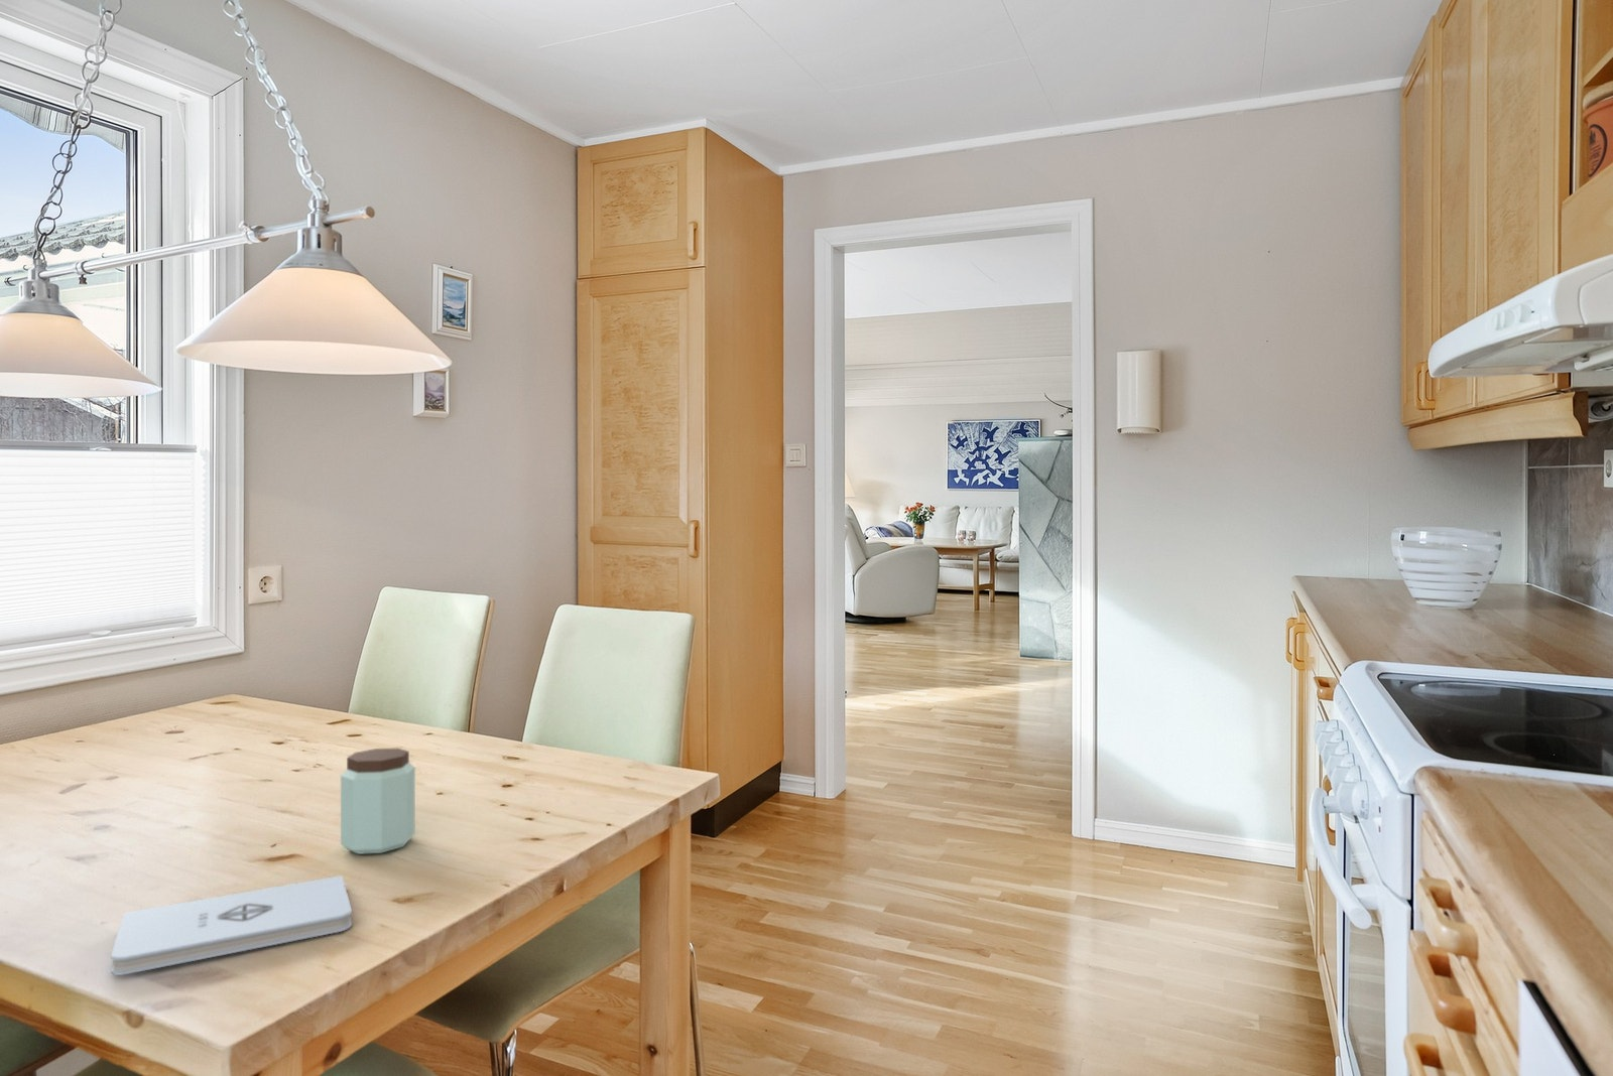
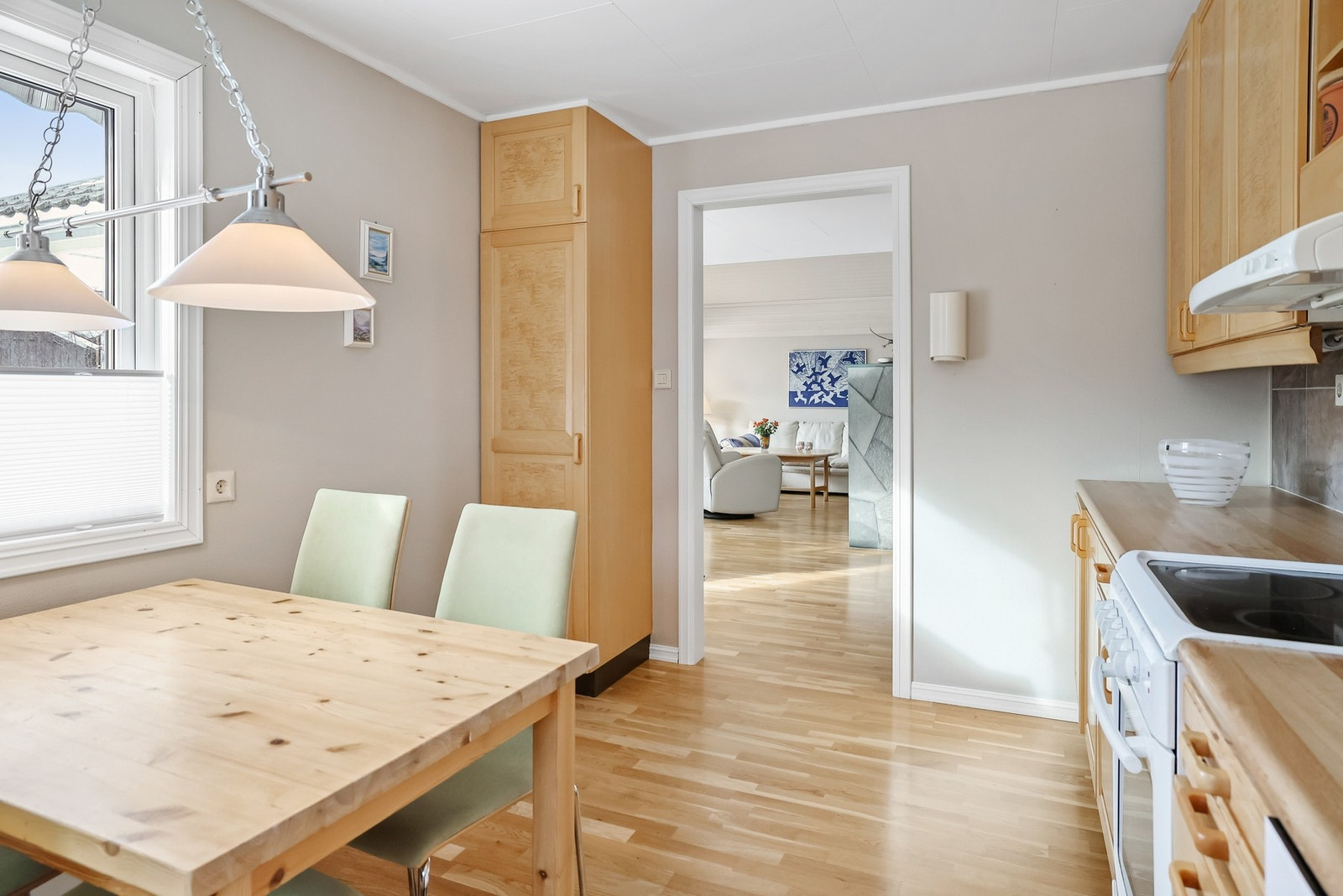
- peanut butter [340,747,417,855]
- notepad [109,874,353,976]
